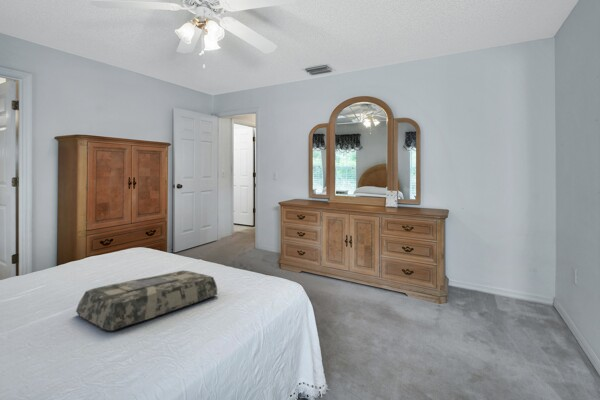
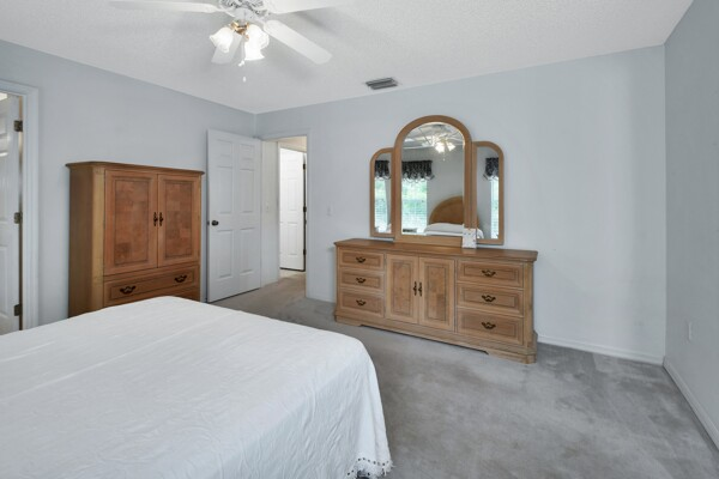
- cushion [75,270,218,332]
